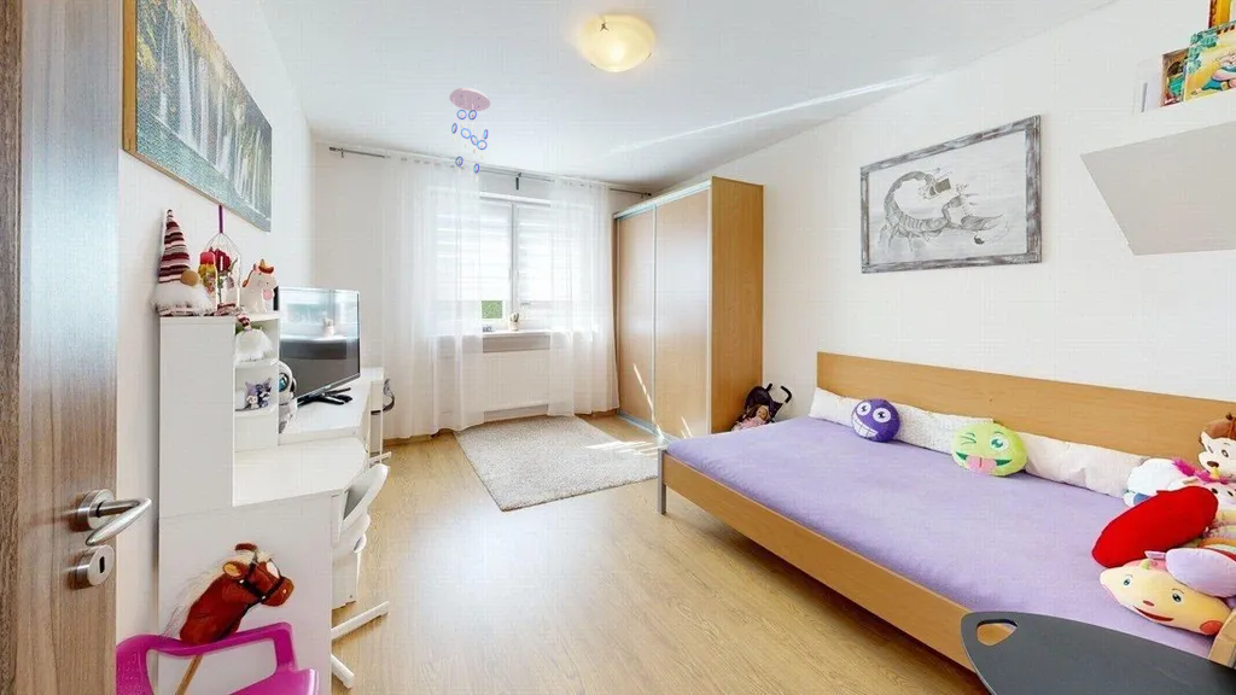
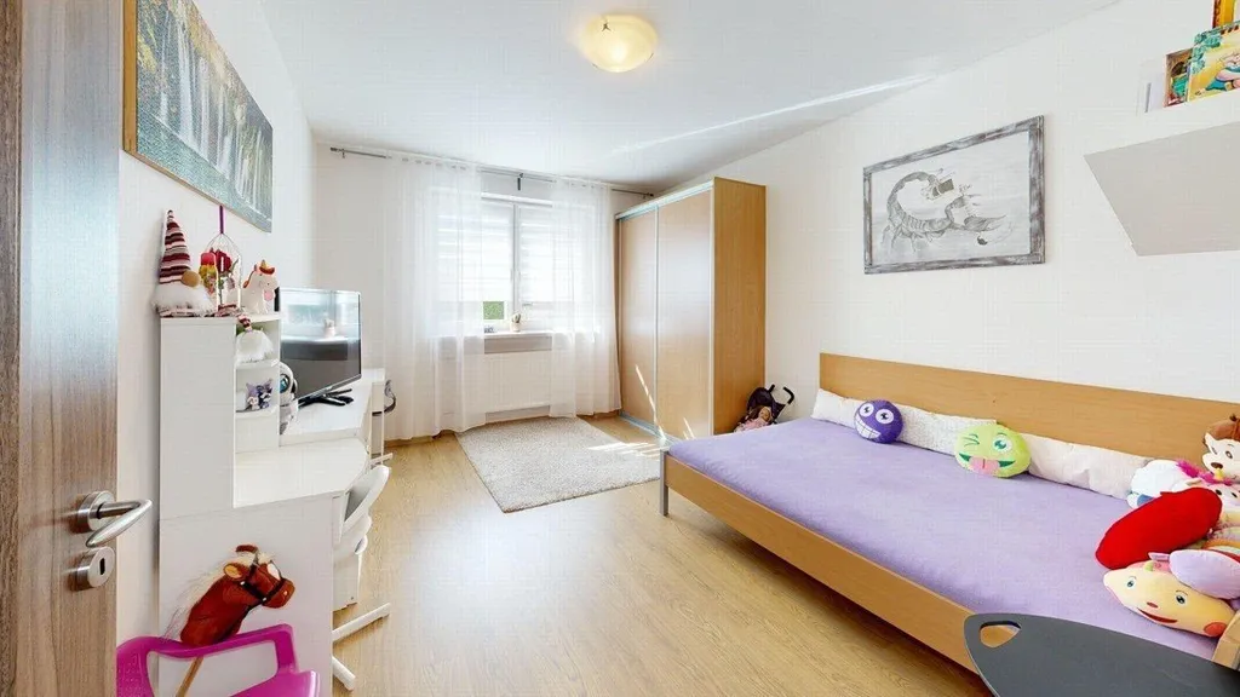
- ceiling mobile [449,87,491,182]
